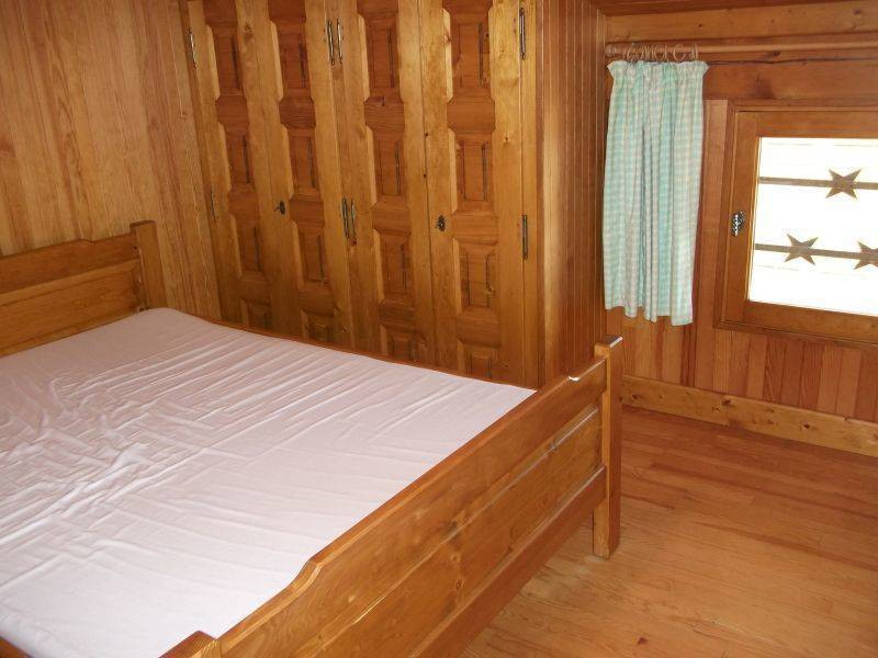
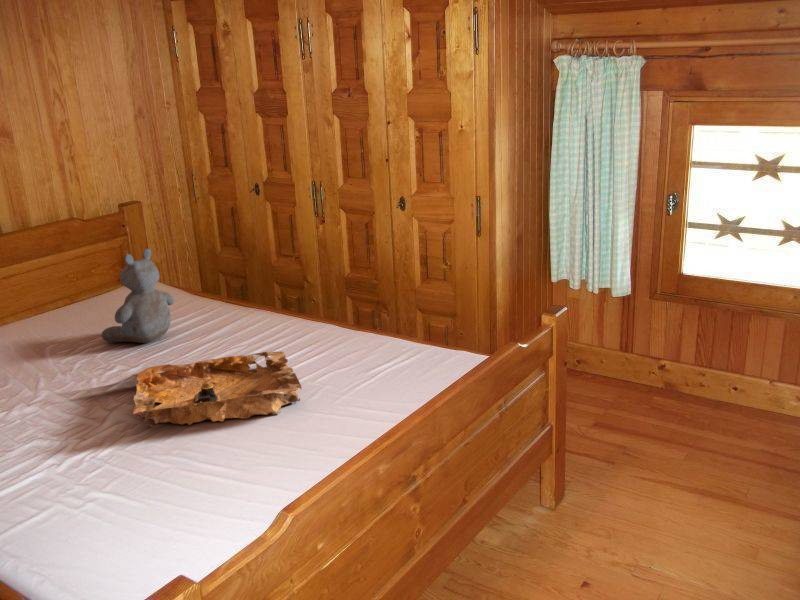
+ stuffed bear [101,248,175,344]
+ decorative tray [132,350,302,428]
